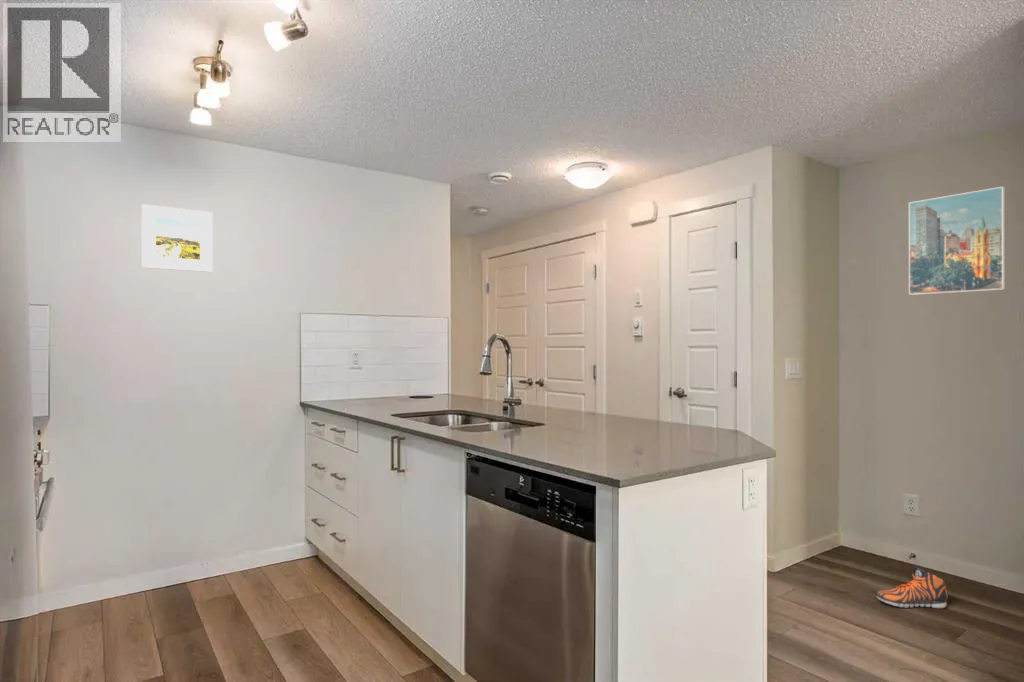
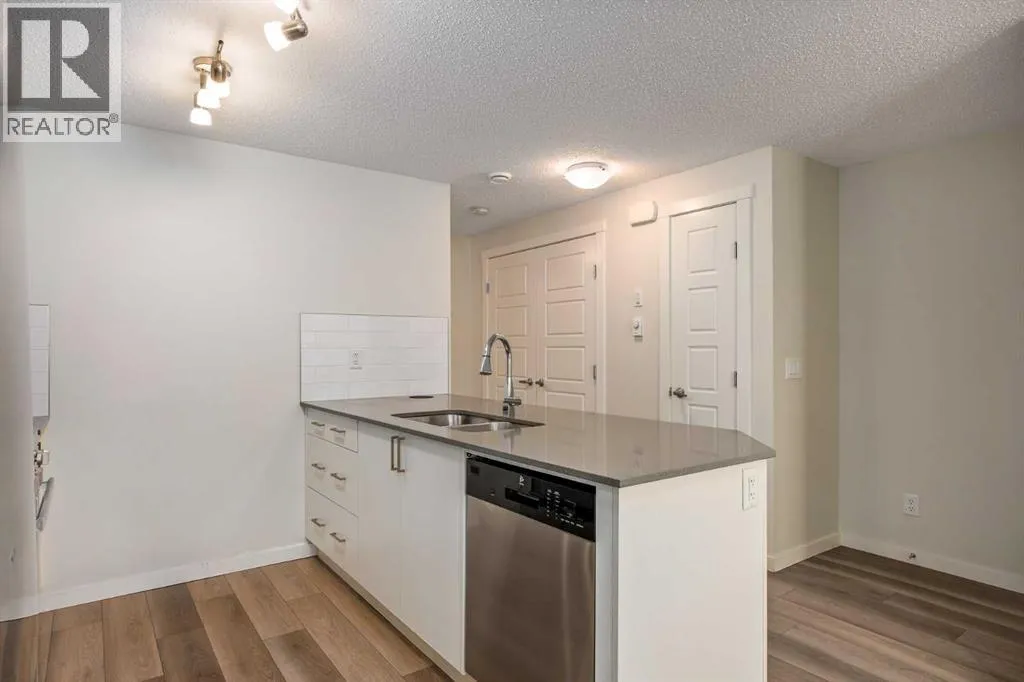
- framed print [141,203,214,273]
- sneaker [875,565,948,609]
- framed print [908,186,1006,296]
